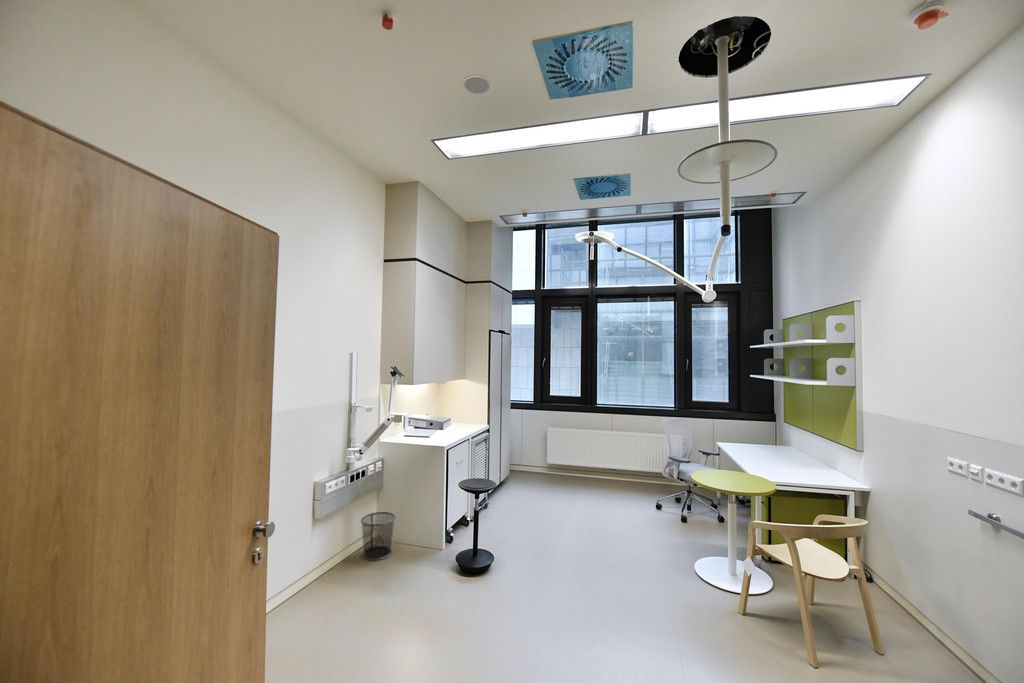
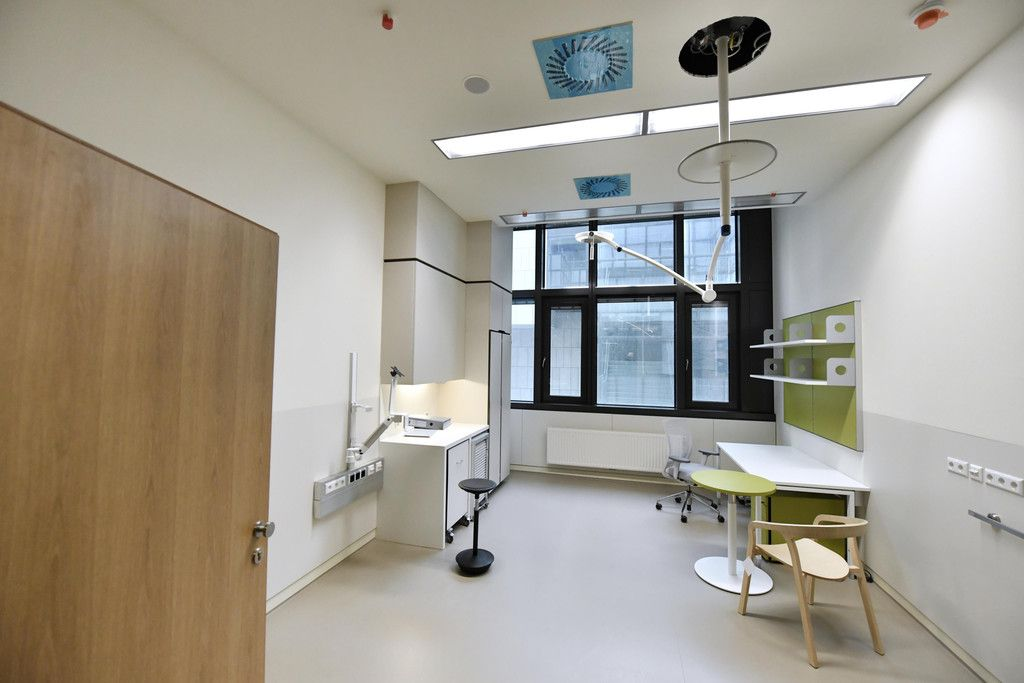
- waste bin [360,511,396,561]
